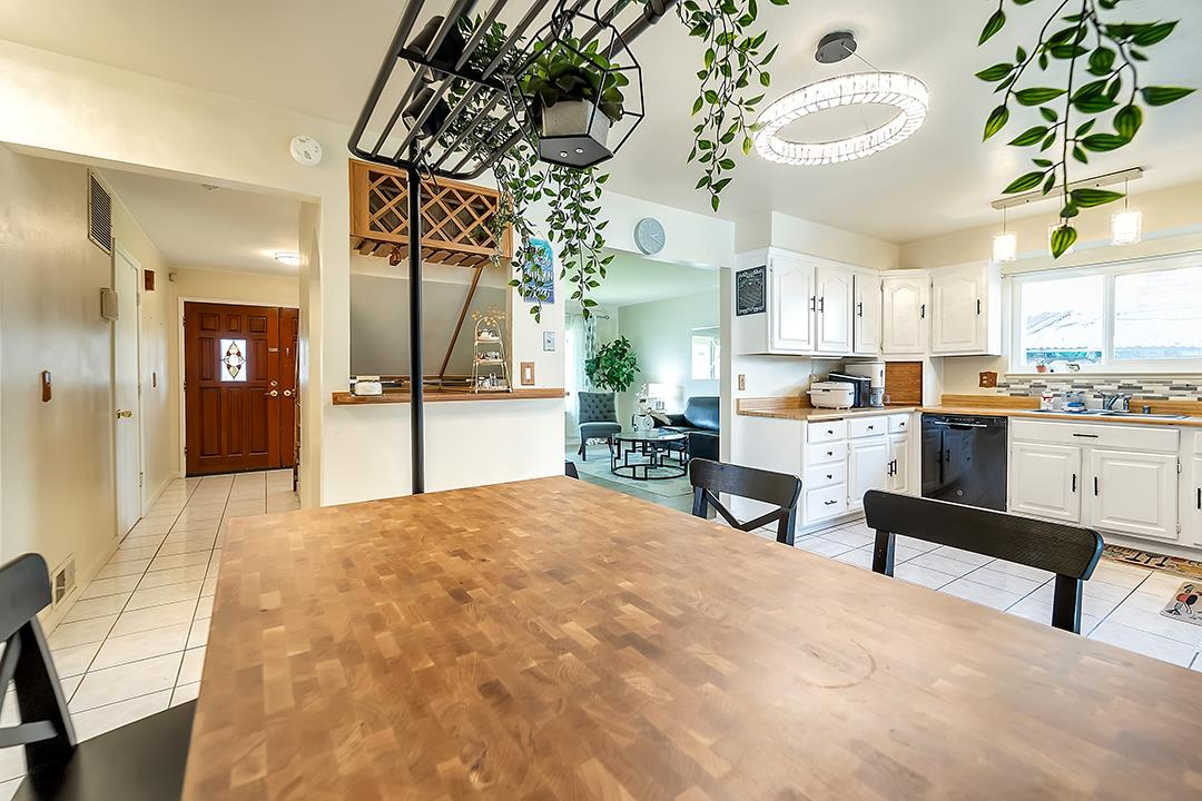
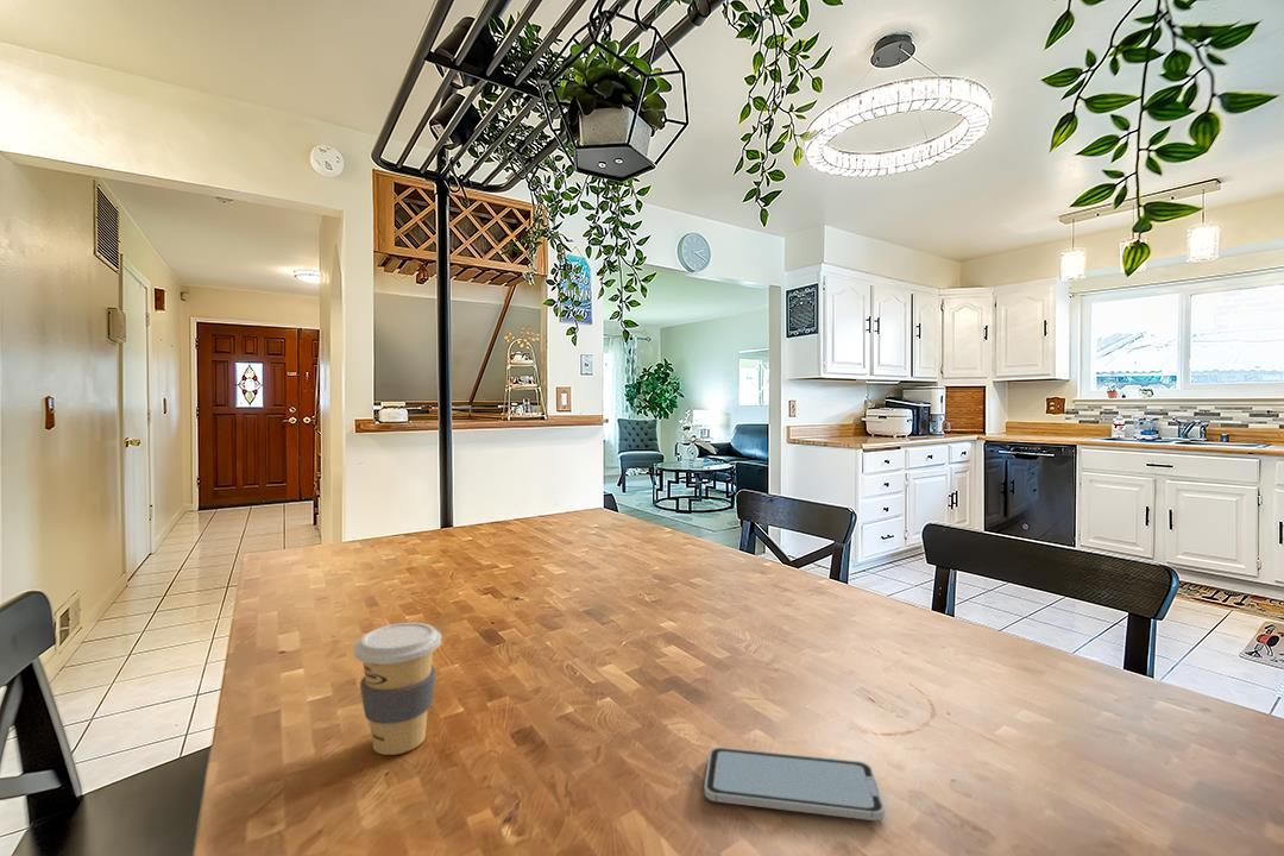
+ smartphone [704,747,886,822]
+ coffee cup [353,622,442,756]
